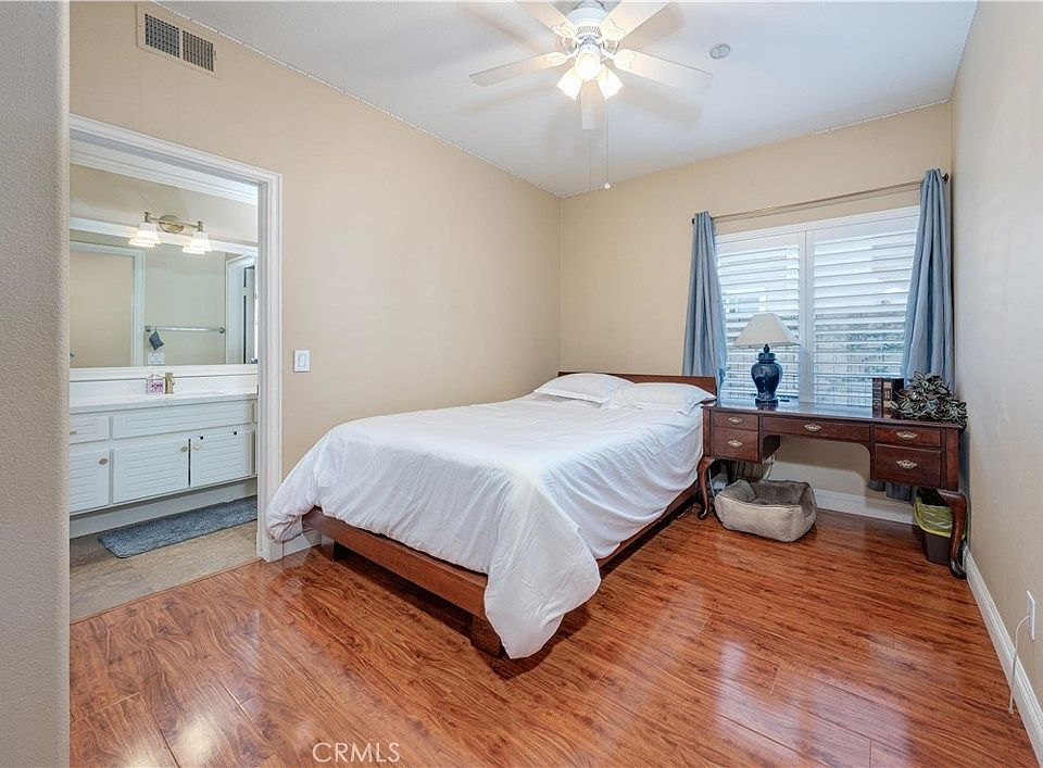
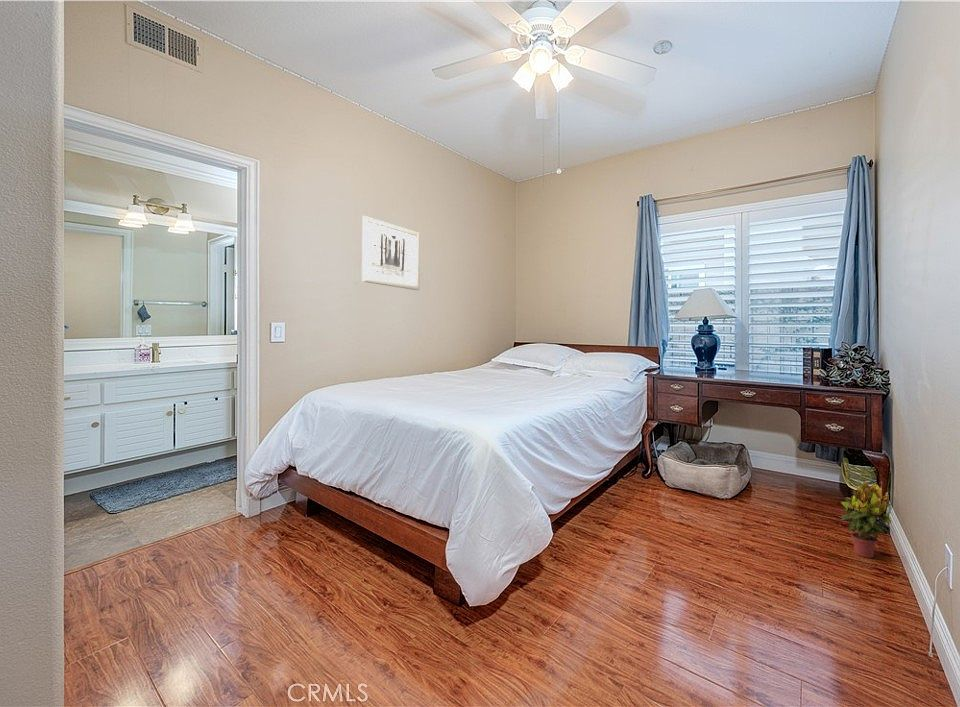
+ wall art [361,215,421,291]
+ potted plant [838,480,892,559]
